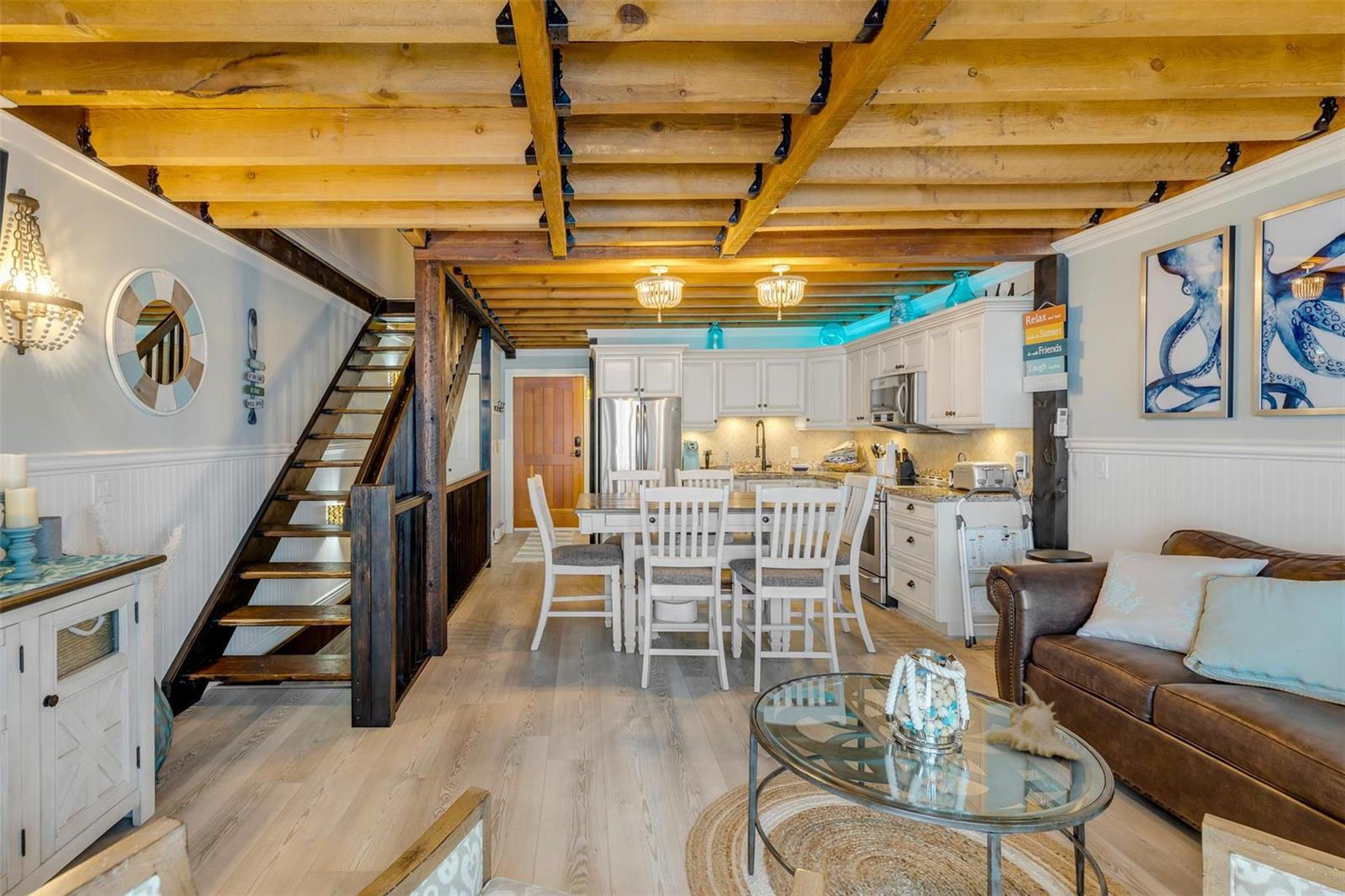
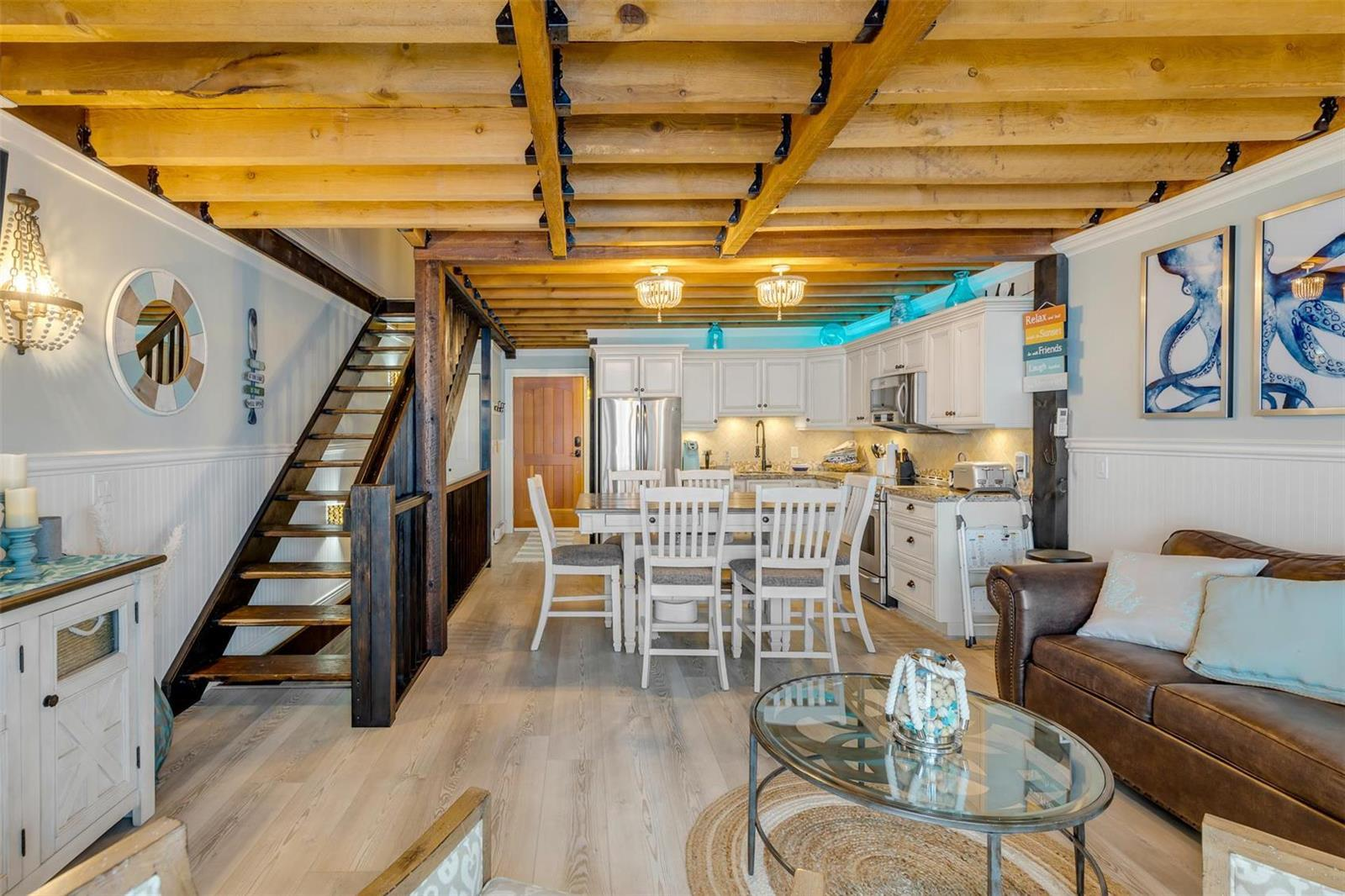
- seashell [986,681,1084,761]
